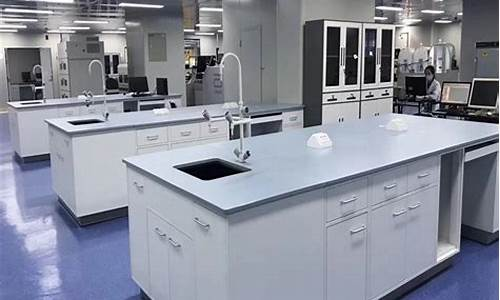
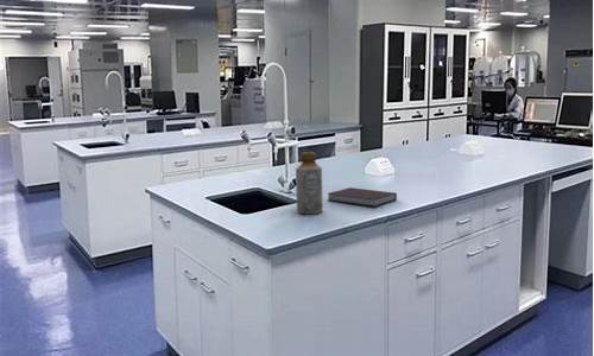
+ bottle [295,151,324,215]
+ notebook [327,186,398,208]
